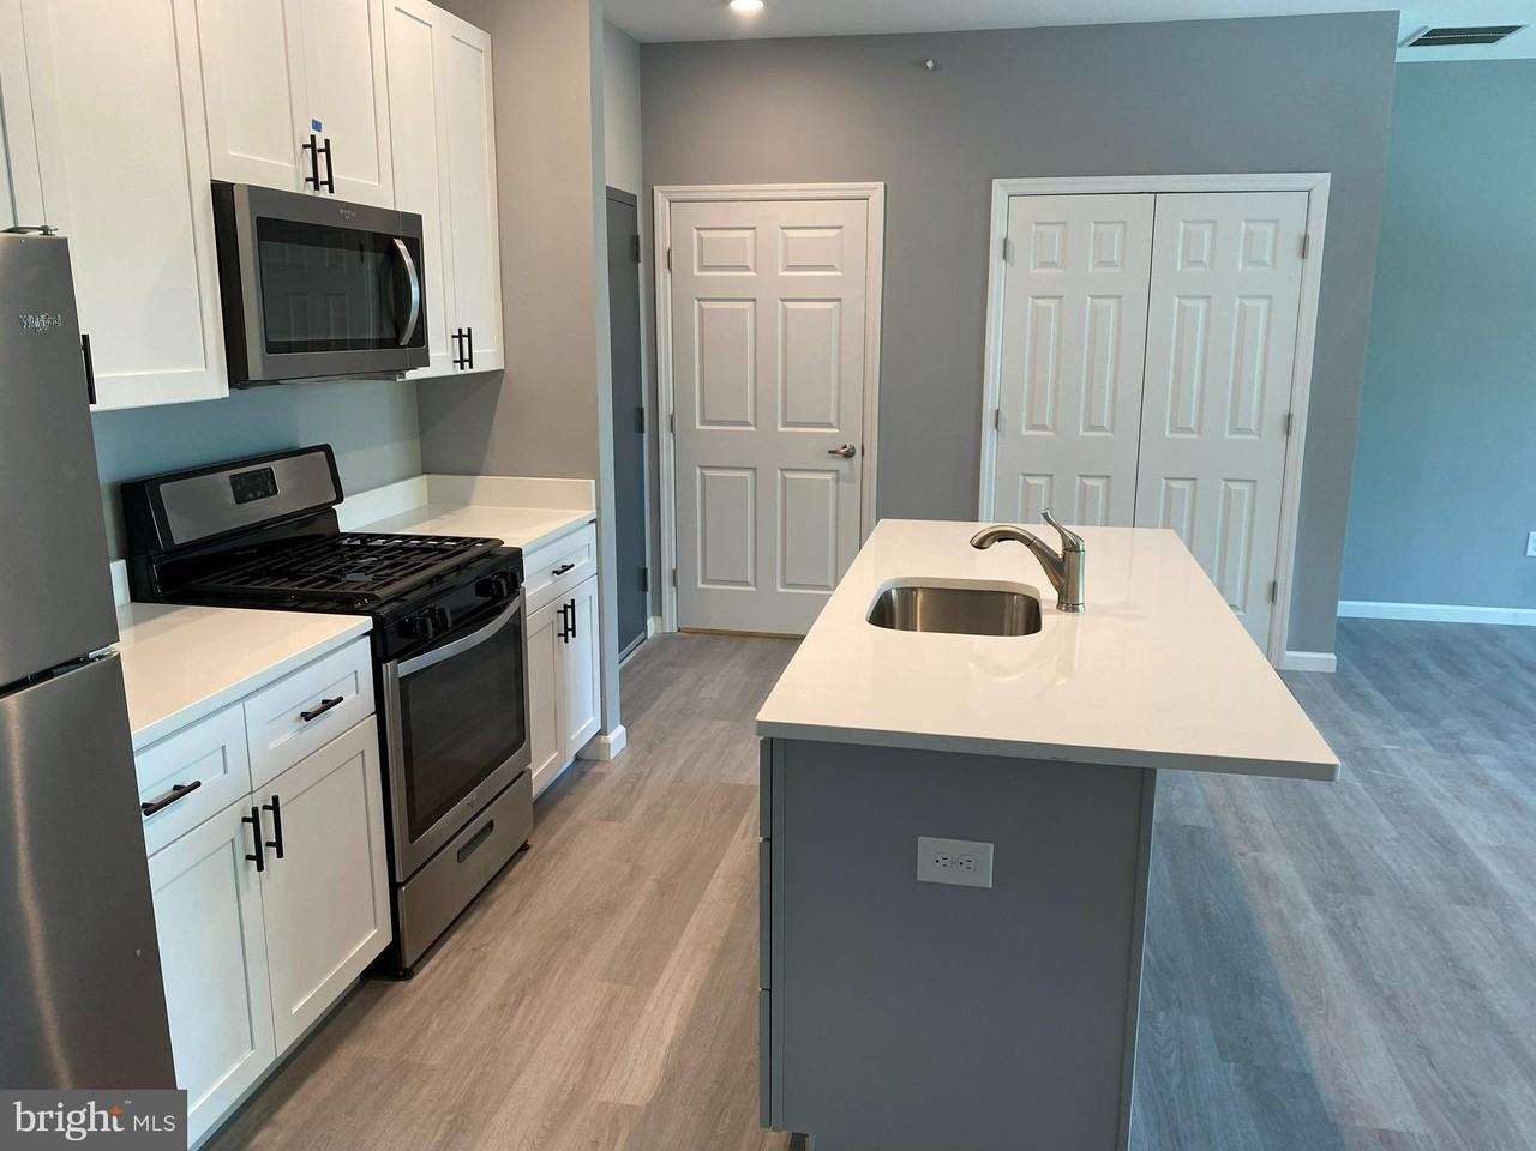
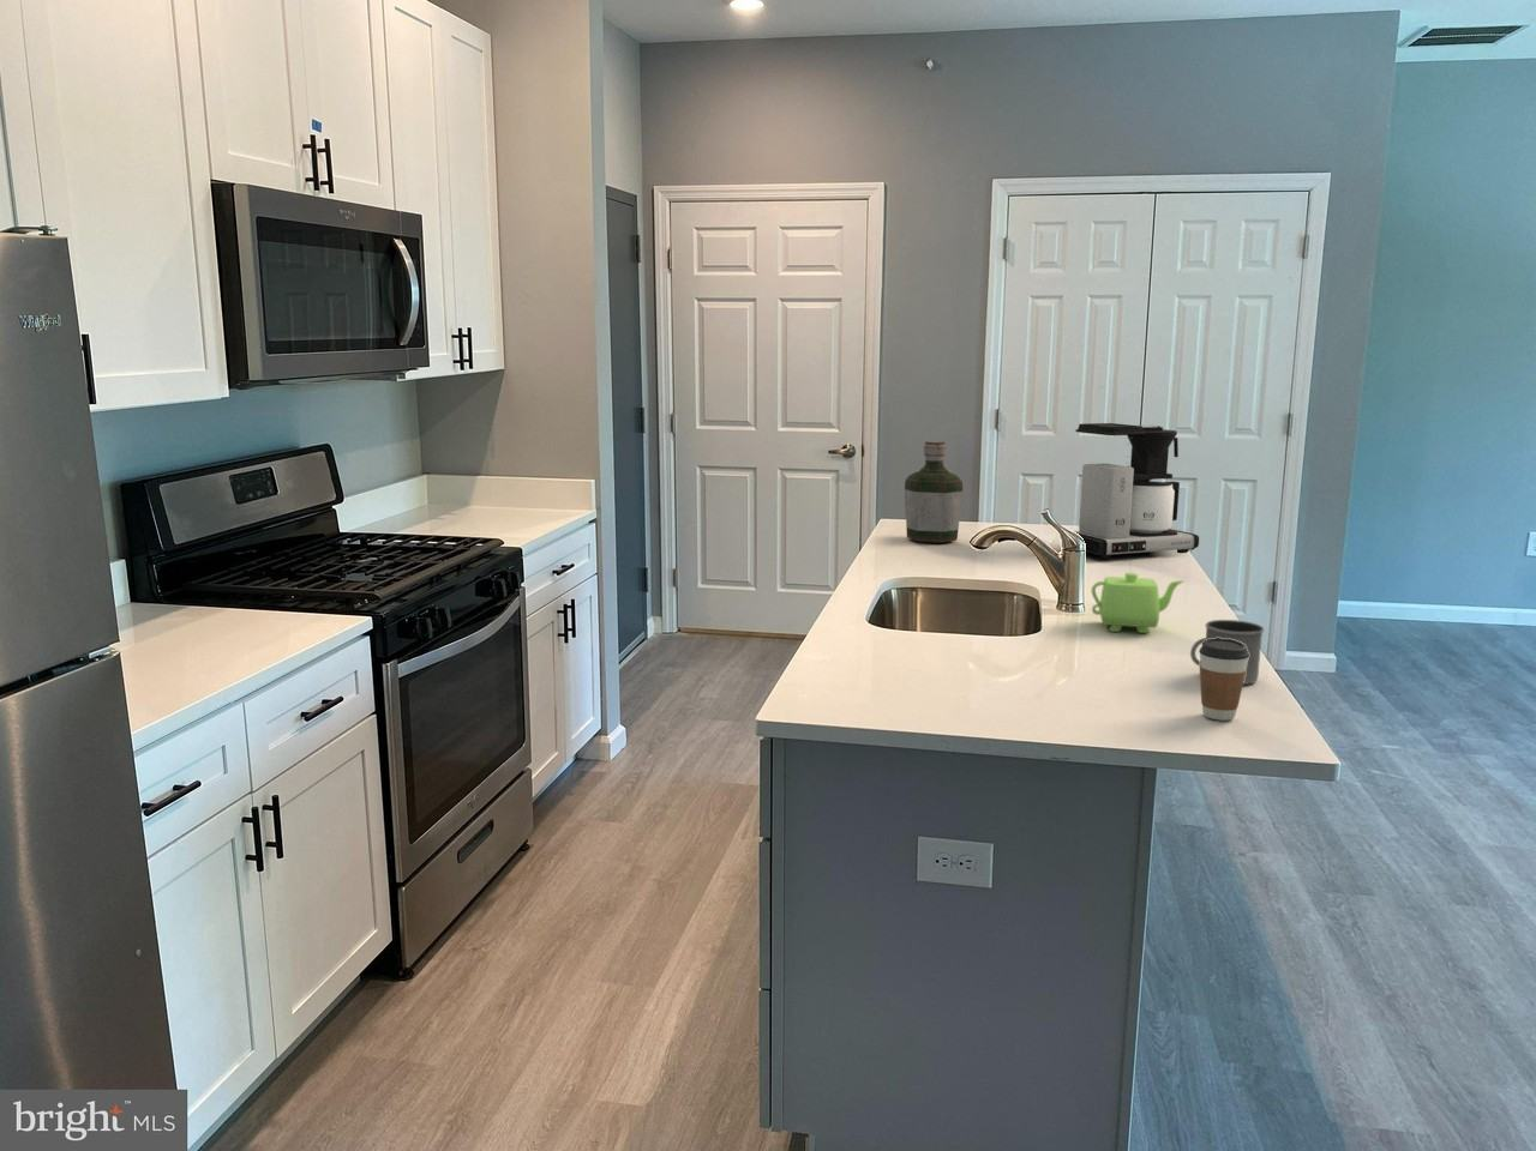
+ mug [1189,619,1266,686]
+ coffee maker [1073,422,1200,560]
+ coffee cup [1197,638,1249,722]
+ teapot [1091,572,1184,635]
+ bottle [903,440,964,544]
